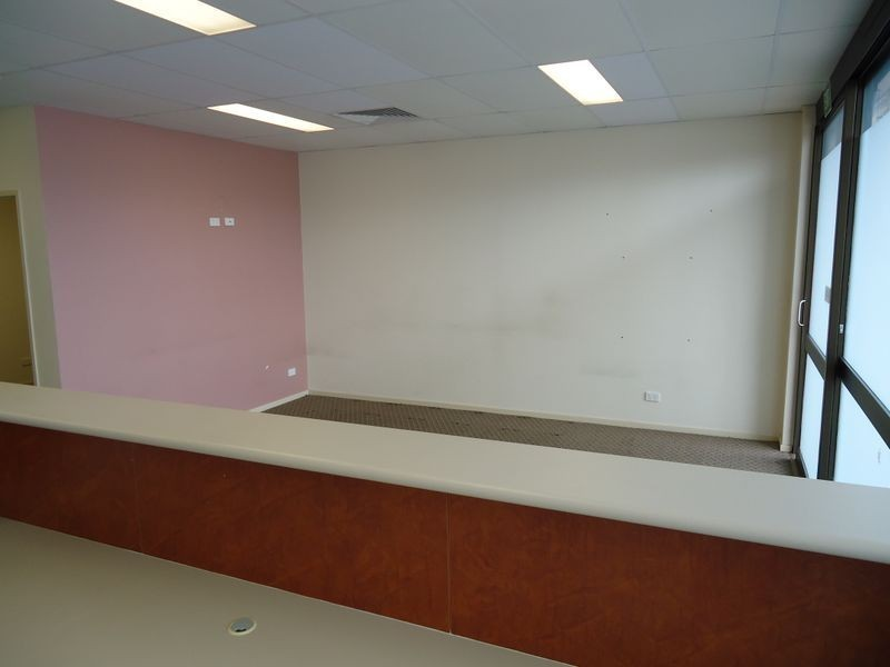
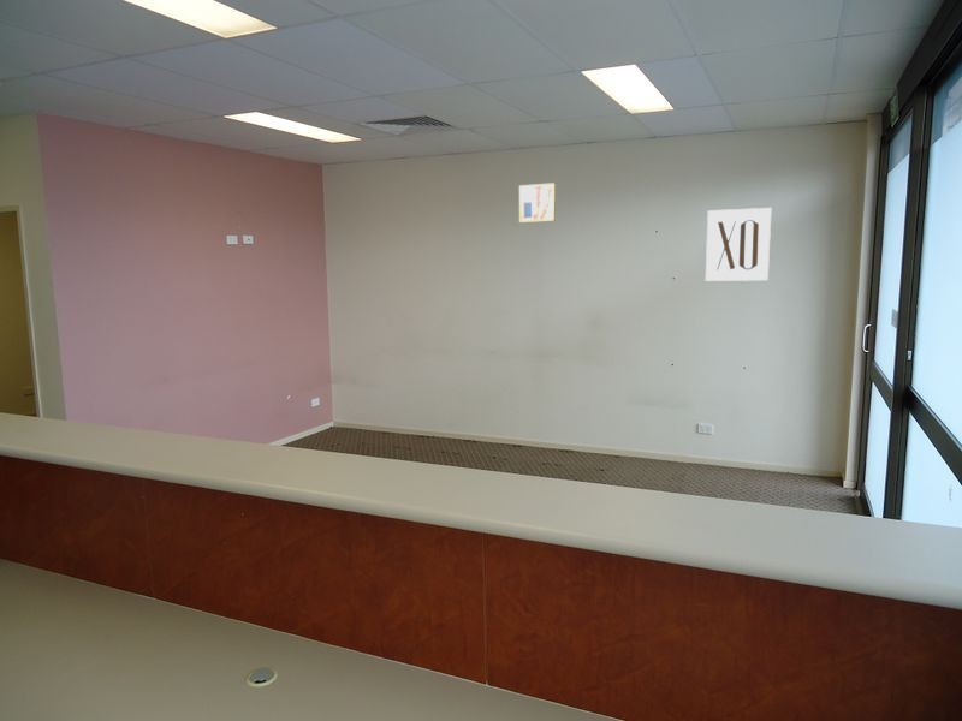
+ wall art [705,207,772,282]
+ wall art [518,181,557,224]
